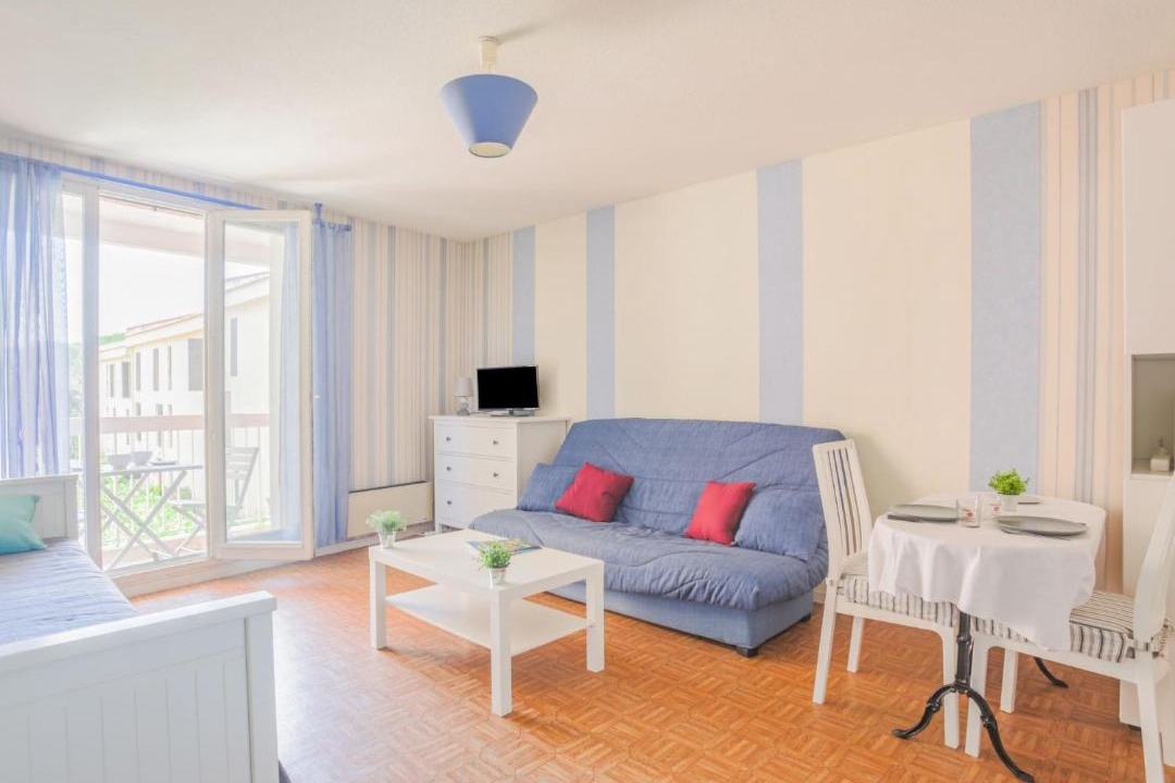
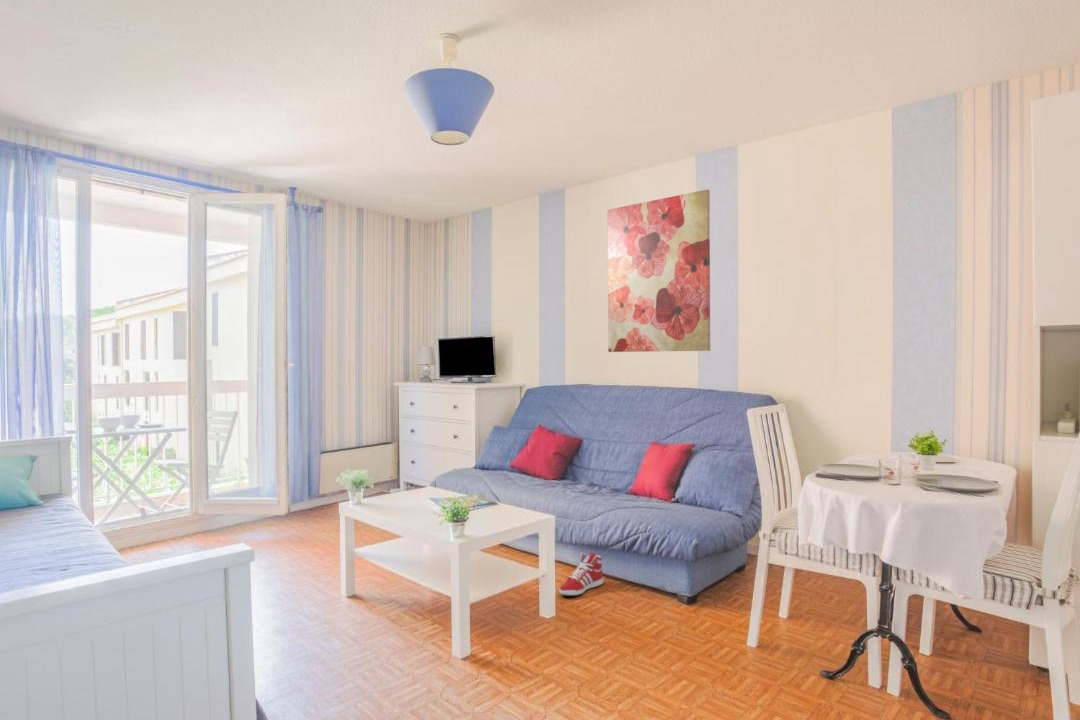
+ wall art [607,188,711,353]
+ sneaker [558,551,605,597]
